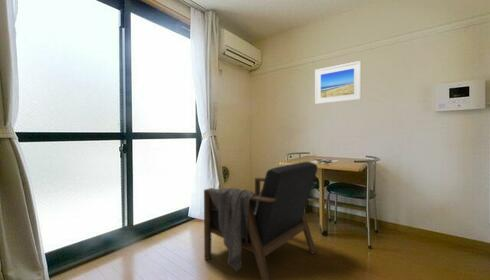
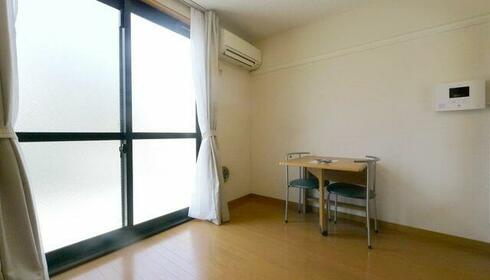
- armchair [203,161,318,280]
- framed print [314,60,362,105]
